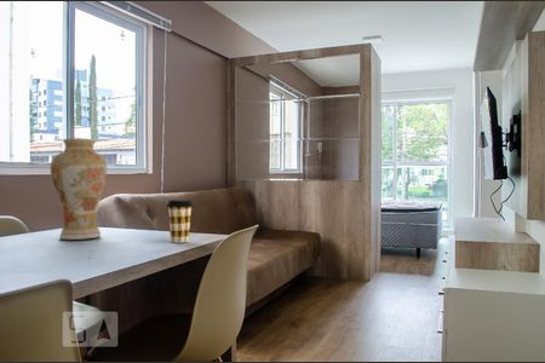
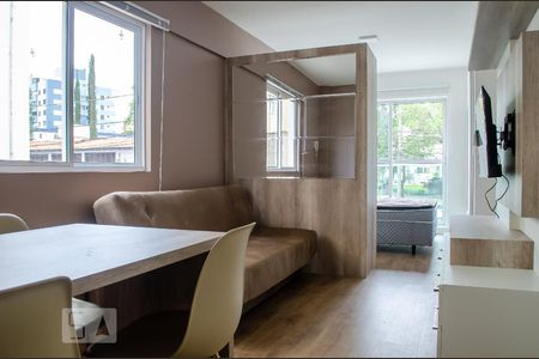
- vase [50,137,109,241]
- coffee cup [166,198,194,243]
